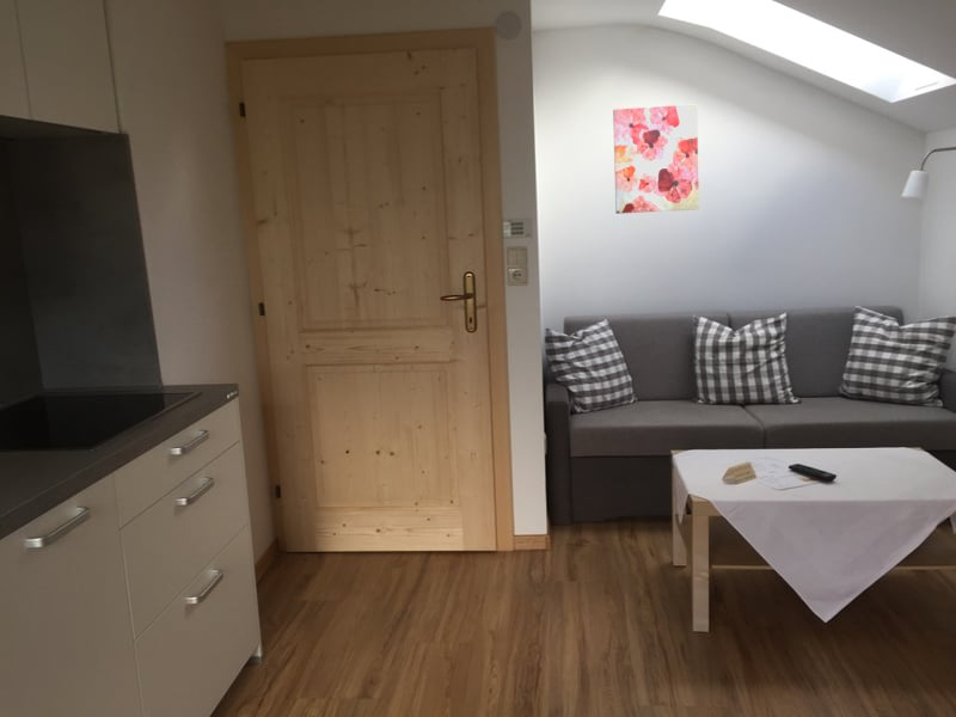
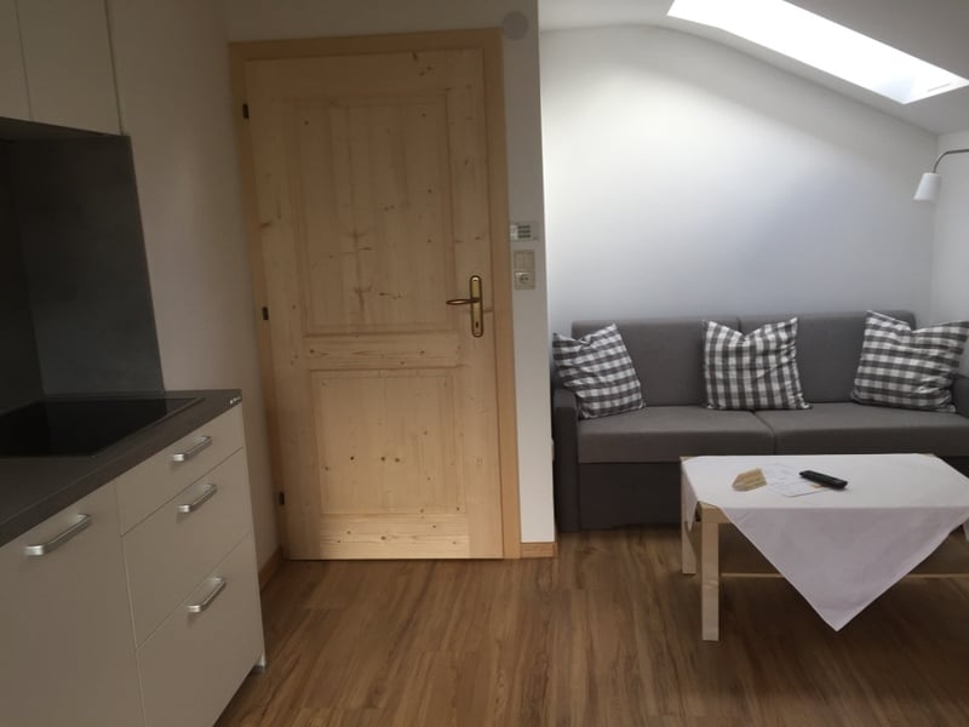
- wall art [612,103,700,215]
